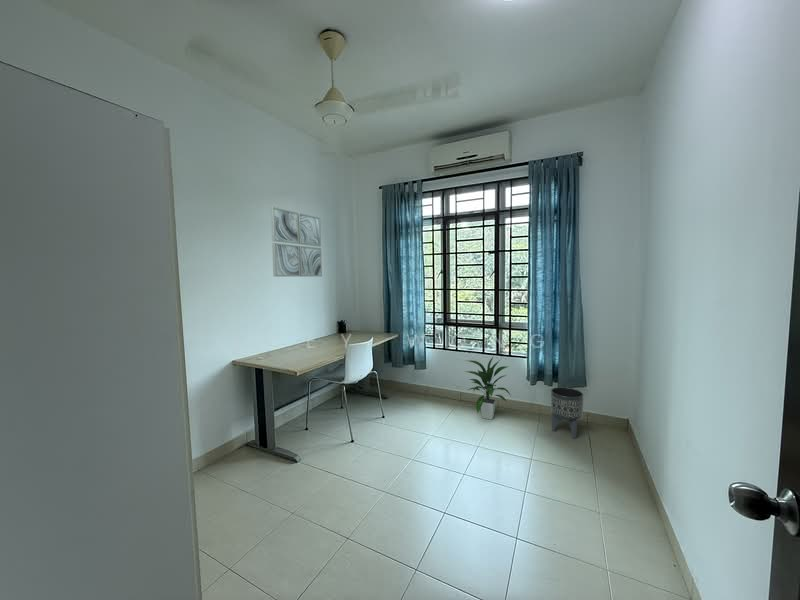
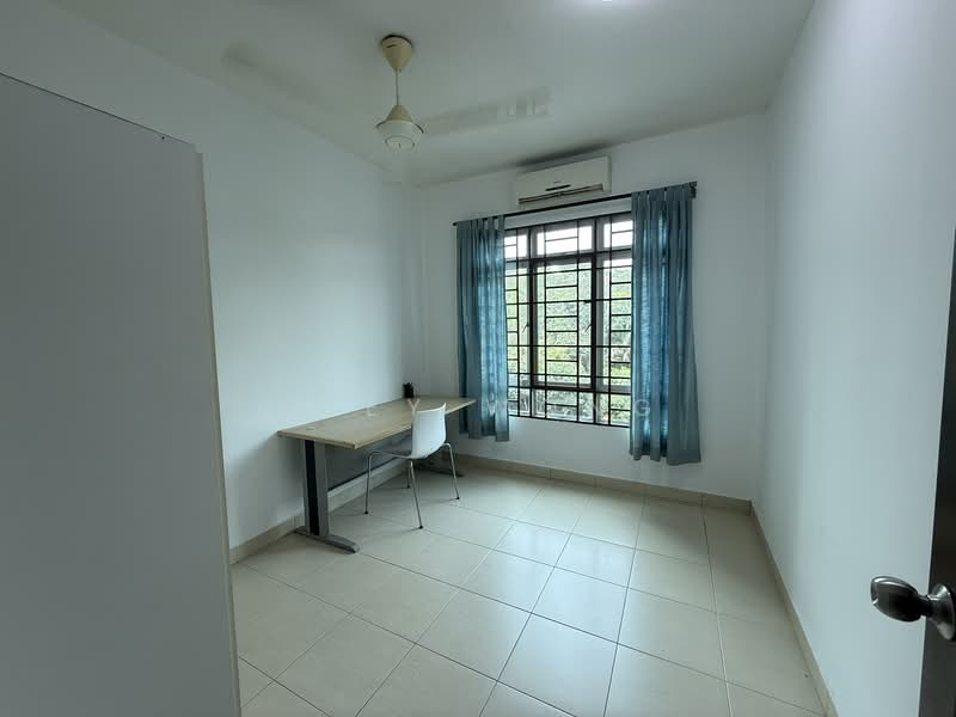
- planter [550,386,585,440]
- wall art [270,206,323,278]
- indoor plant [463,356,513,421]
